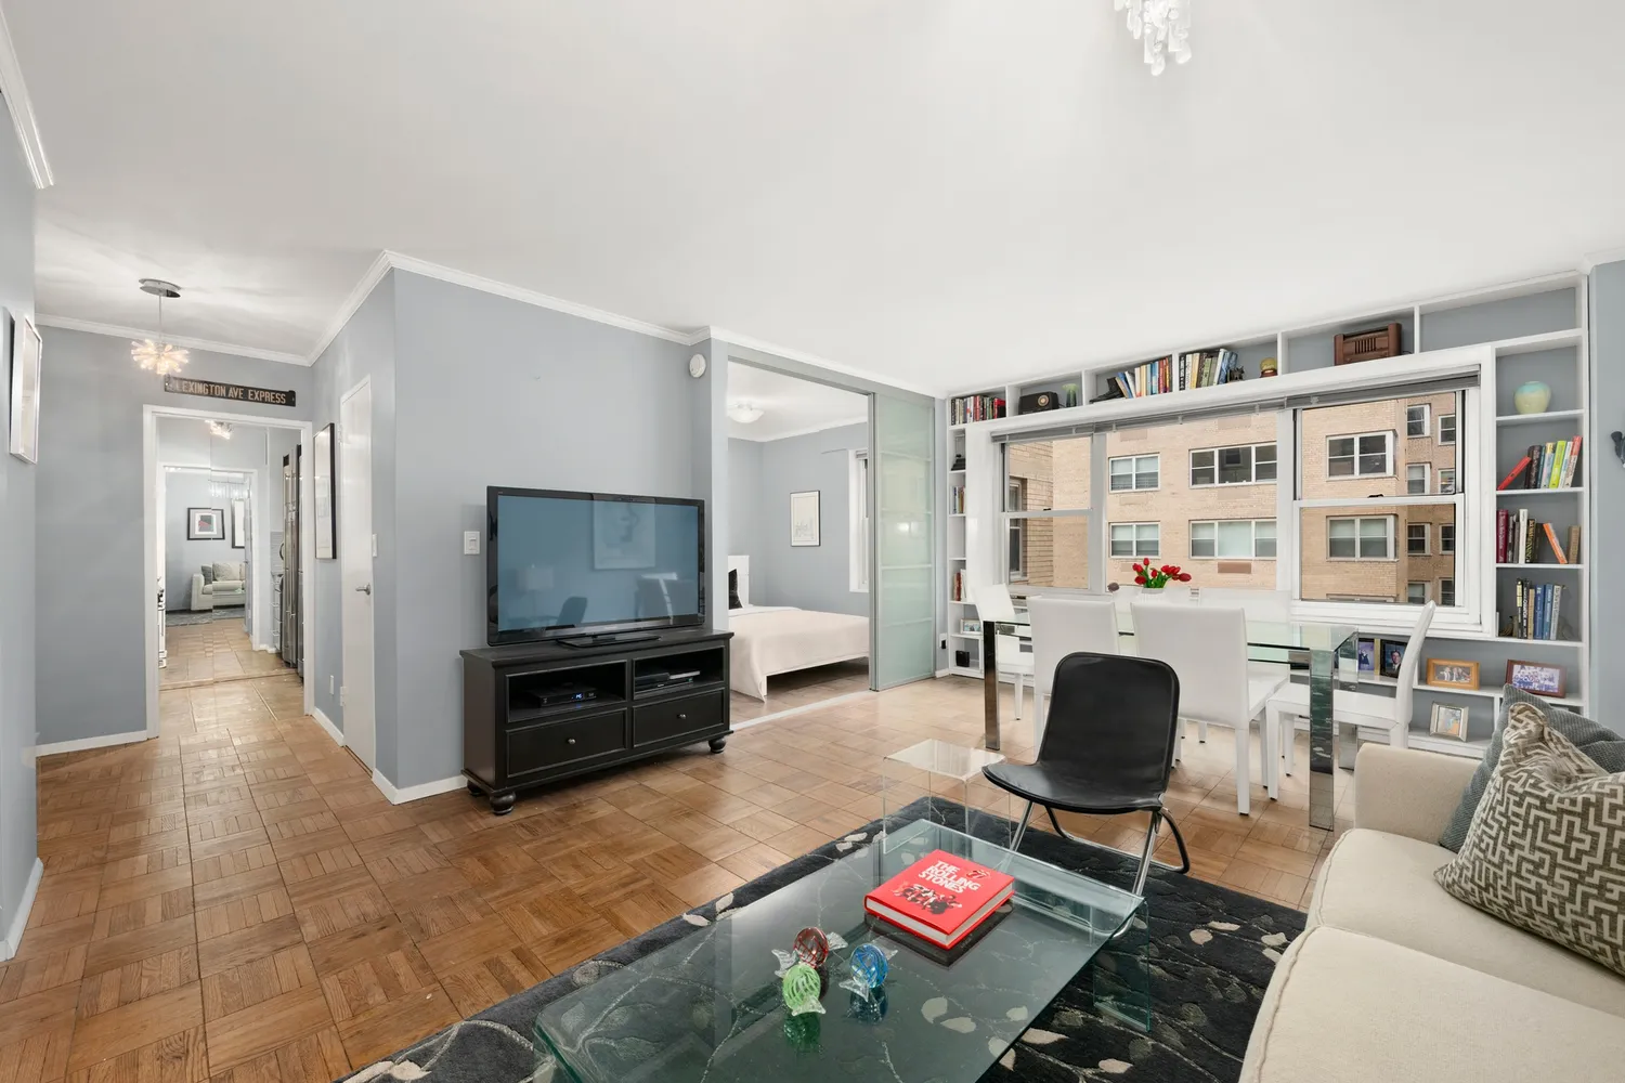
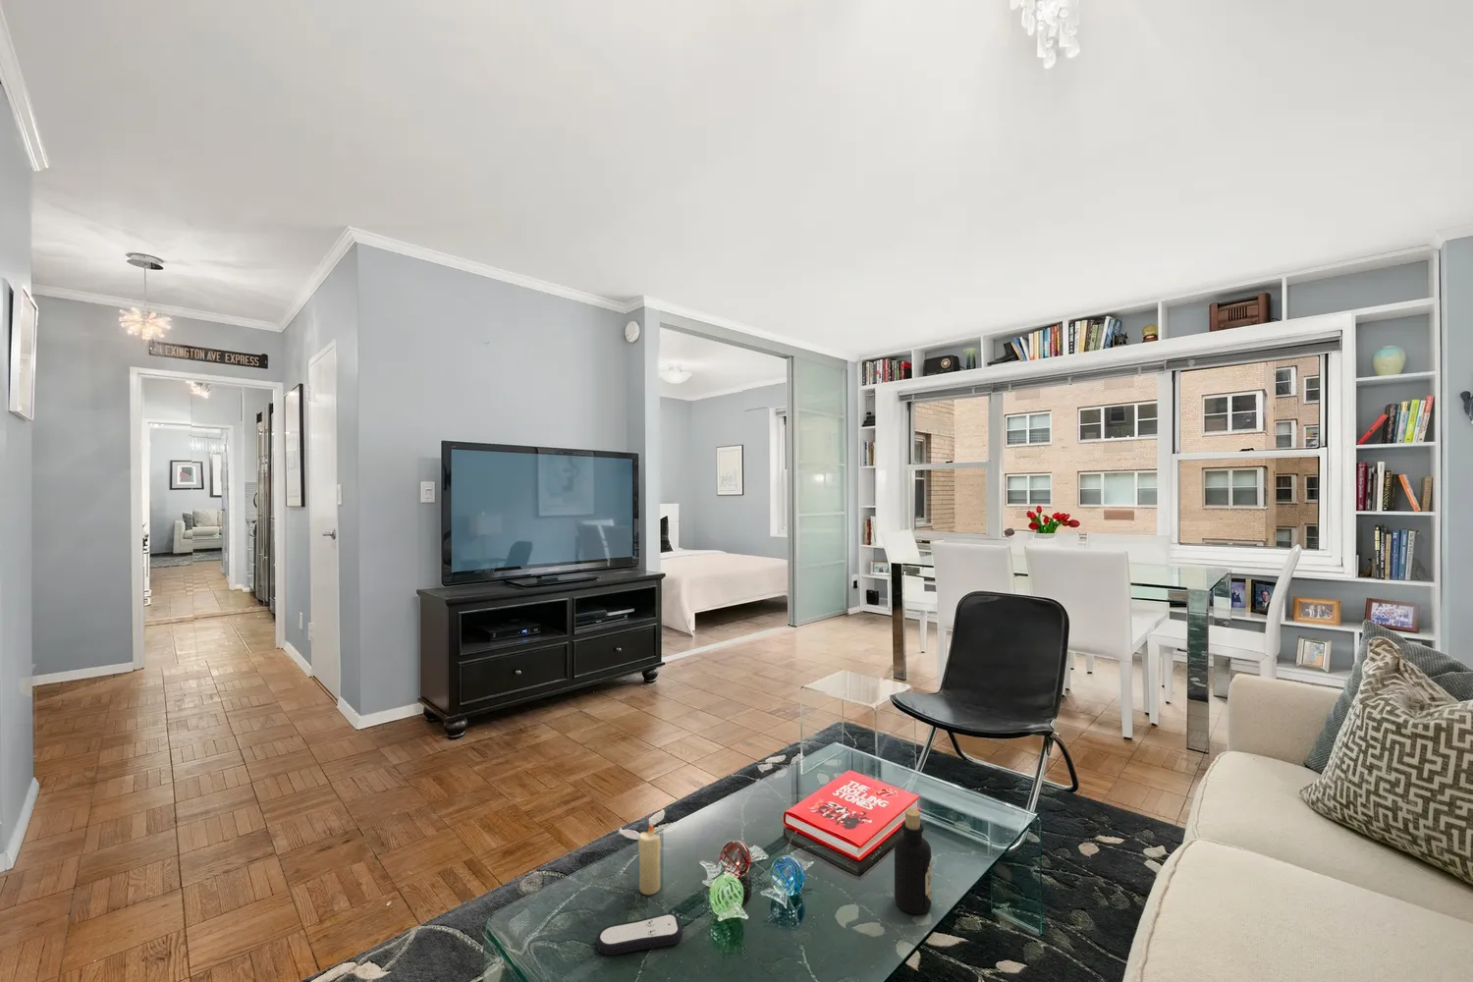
+ remote control [595,912,684,957]
+ bottle [893,808,932,915]
+ candle [638,822,662,895]
